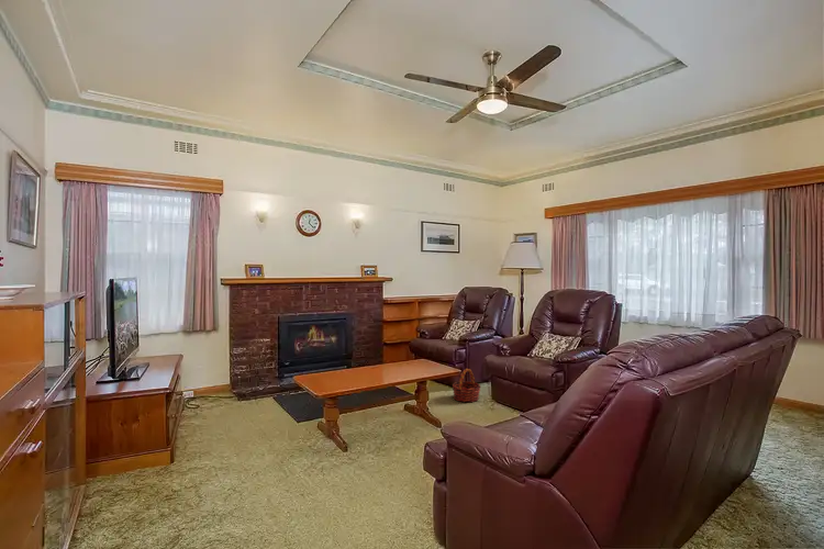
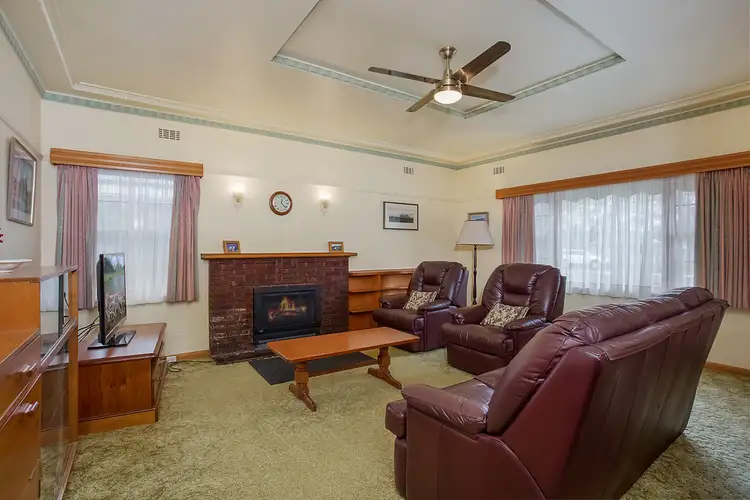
- basket [452,368,482,403]
